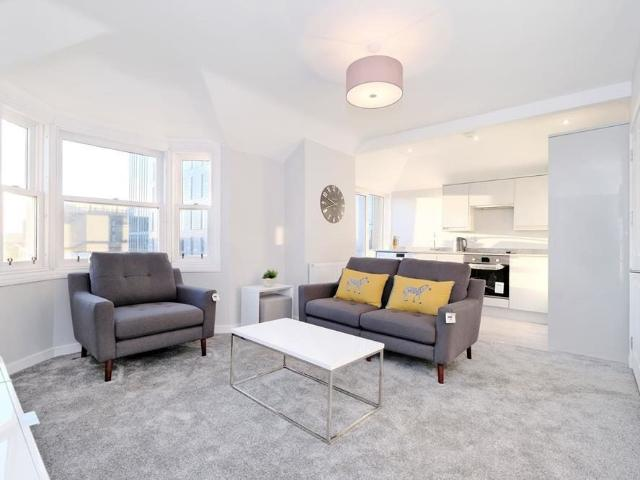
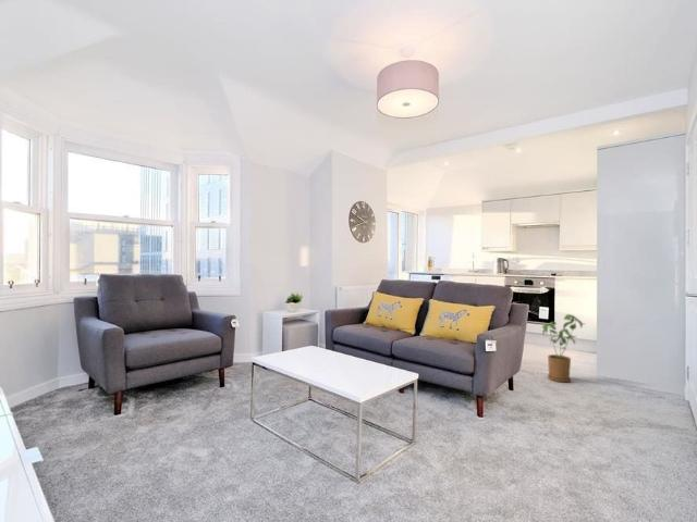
+ house plant [541,313,585,383]
